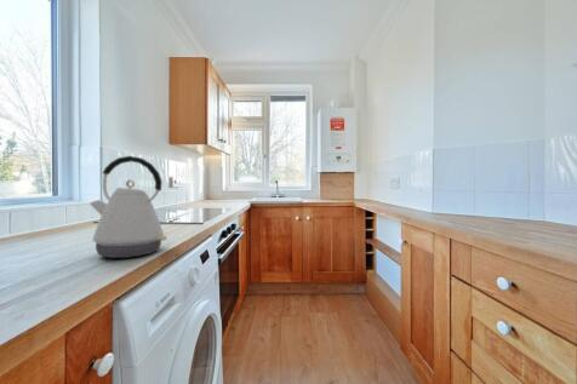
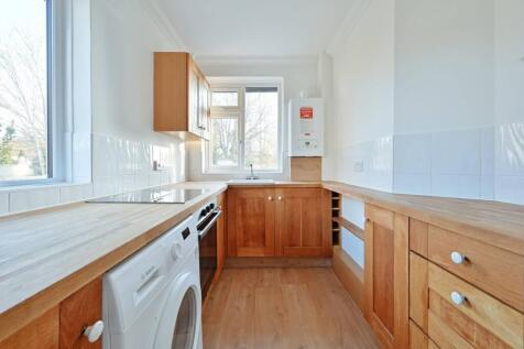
- kettle [88,155,168,259]
